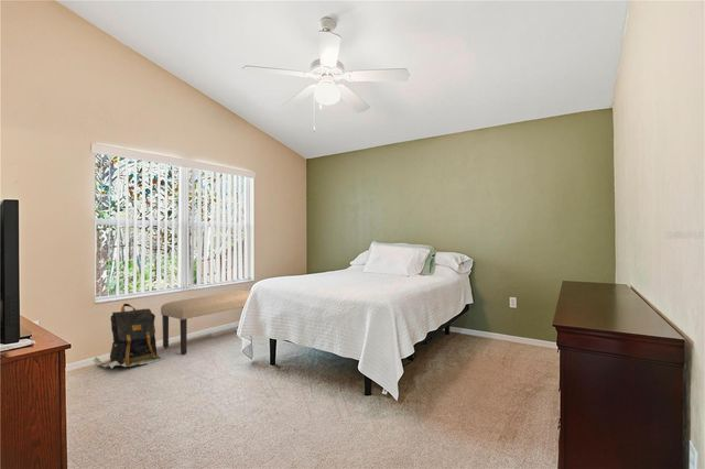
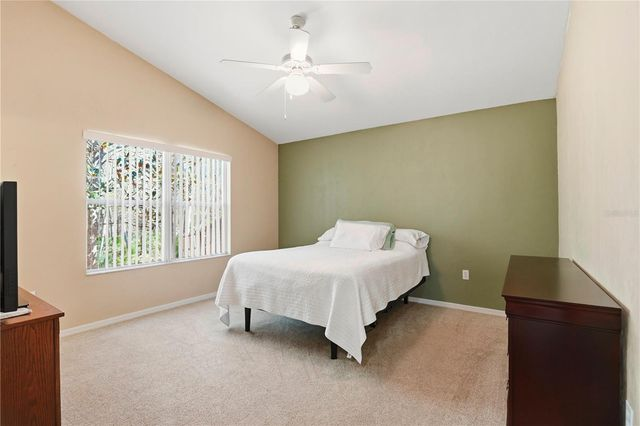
- backpack [93,303,165,369]
- bench [160,290,251,356]
